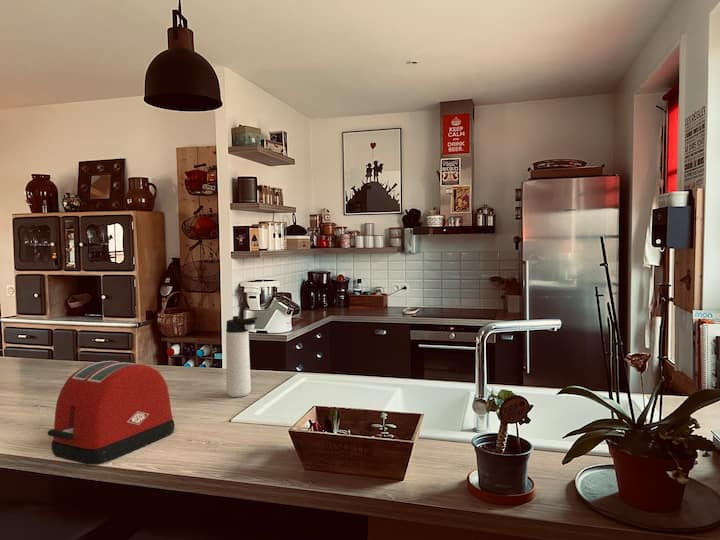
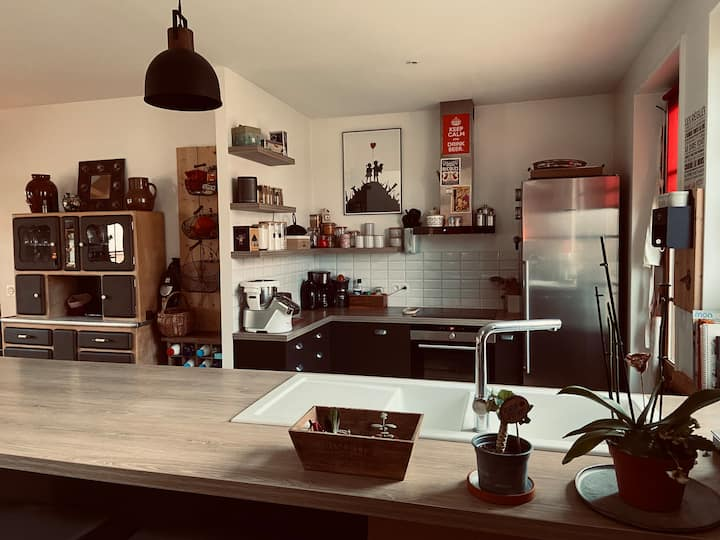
- toaster [47,360,175,466]
- thermos bottle [225,315,258,398]
